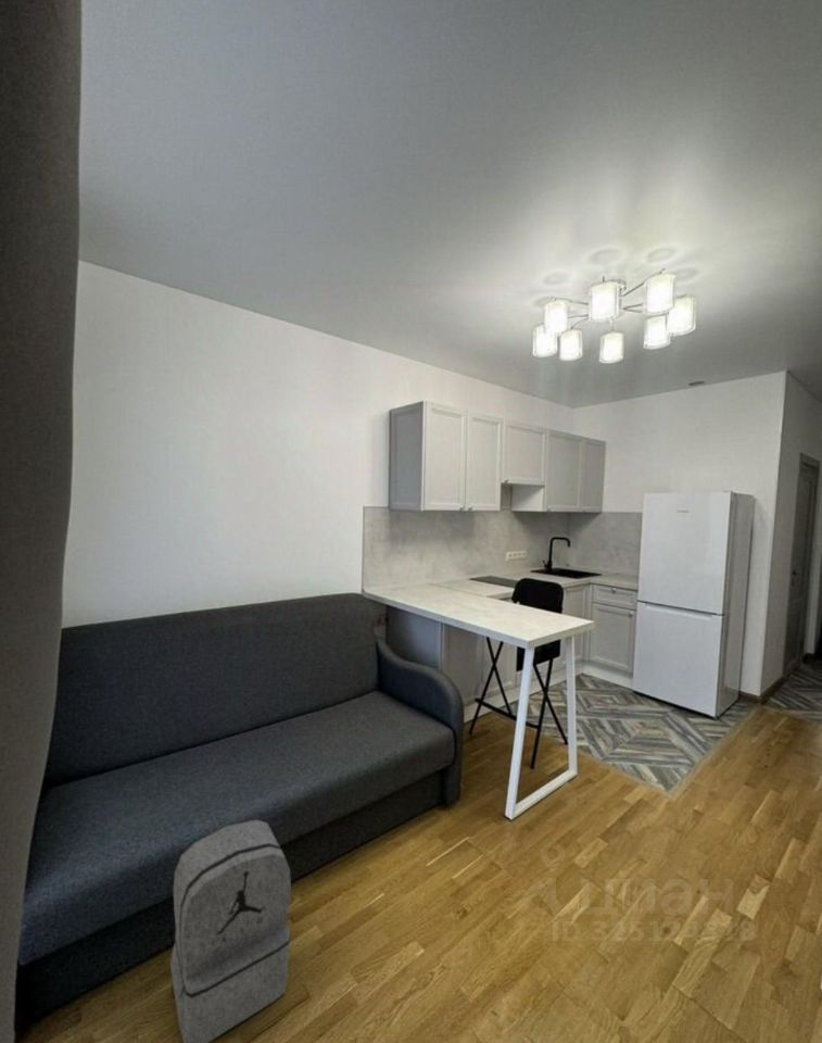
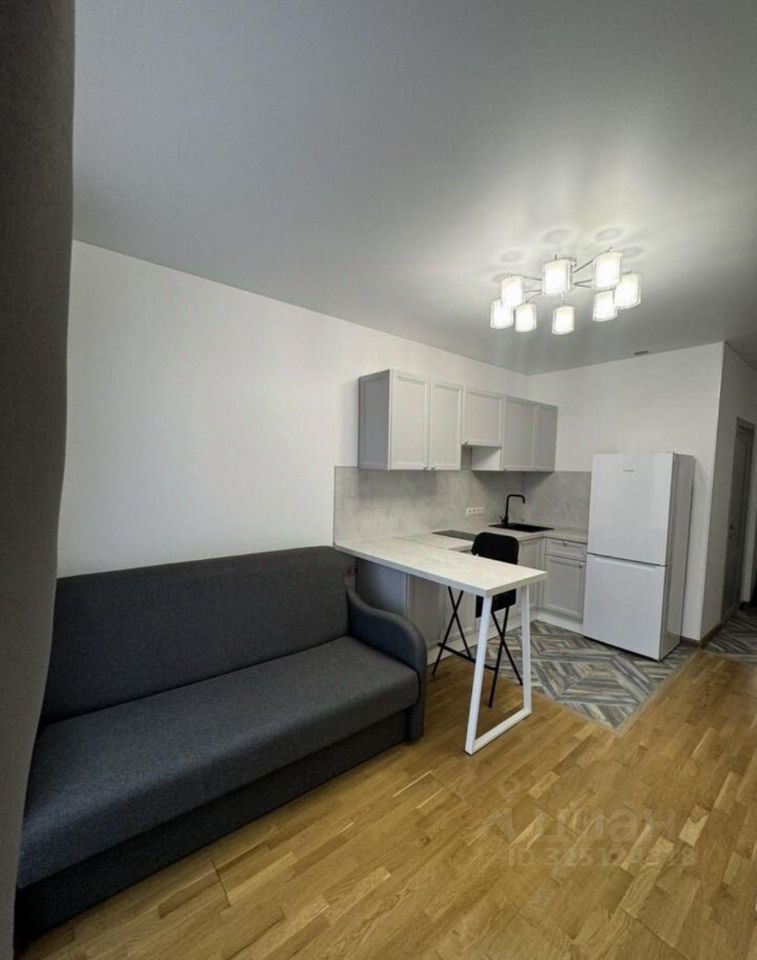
- backpack [169,819,292,1043]
